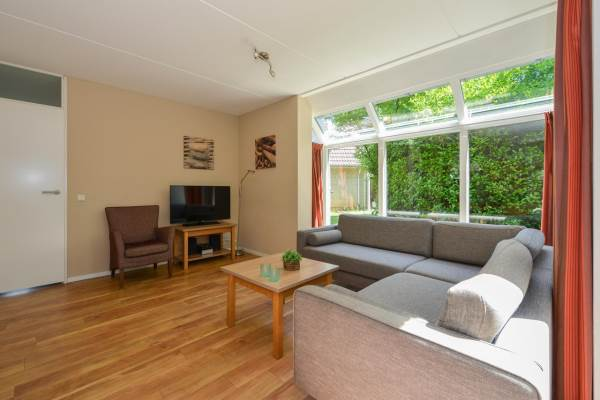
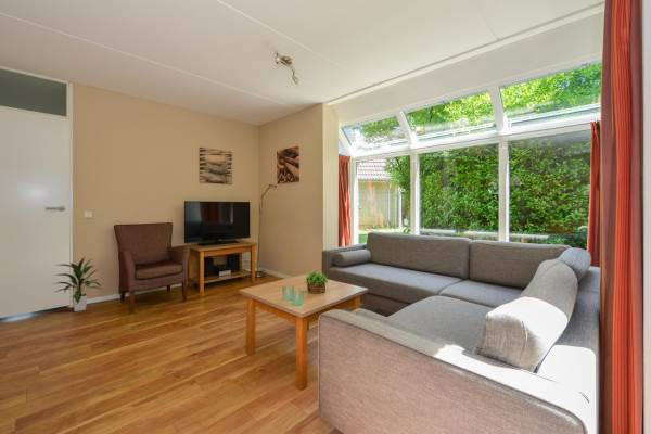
+ indoor plant [53,256,102,312]
